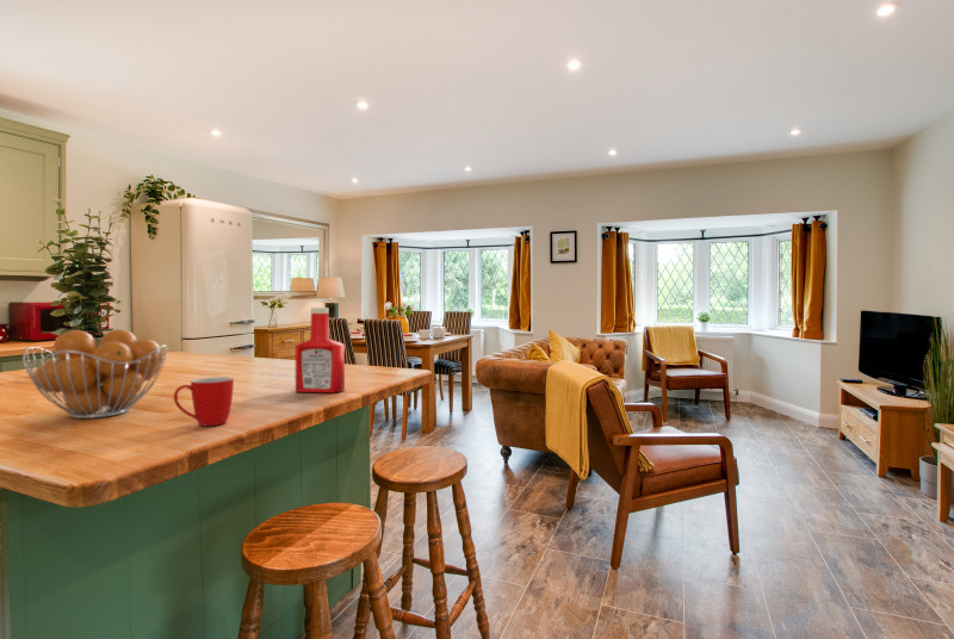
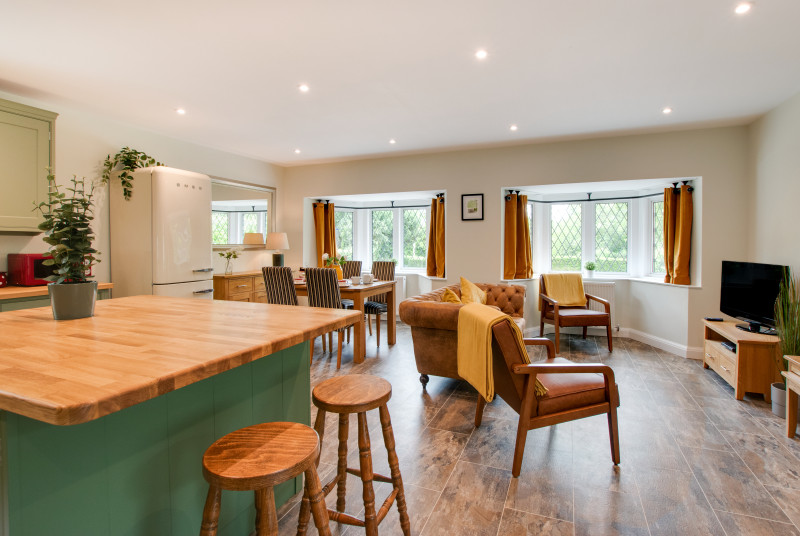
- soap bottle [295,306,346,393]
- fruit basket [21,328,169,420]
- mug [173,376,235,427]
